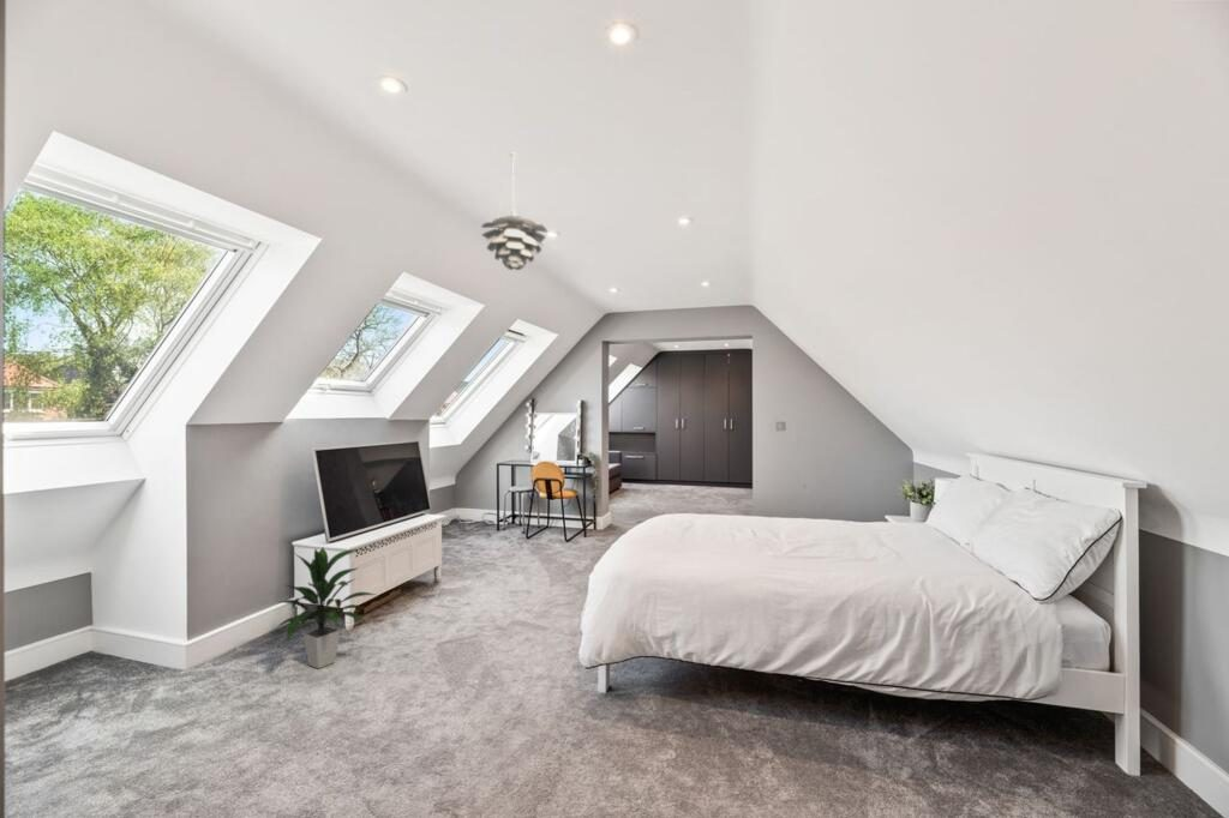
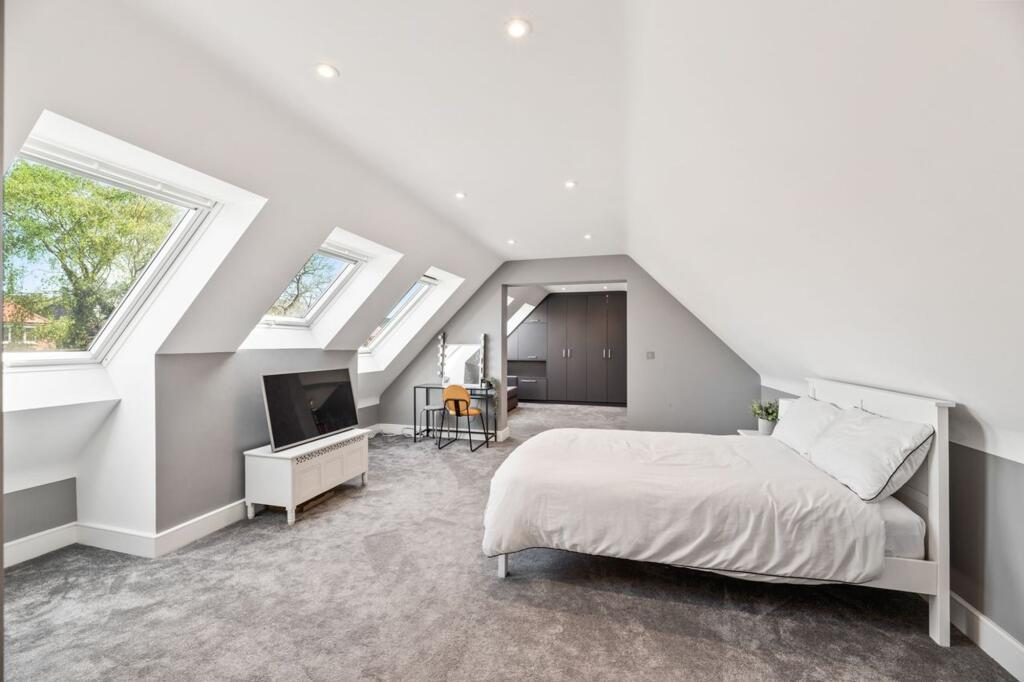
- indoor plant [272,546,377,669]
- pendant light [480,151,548,271]
